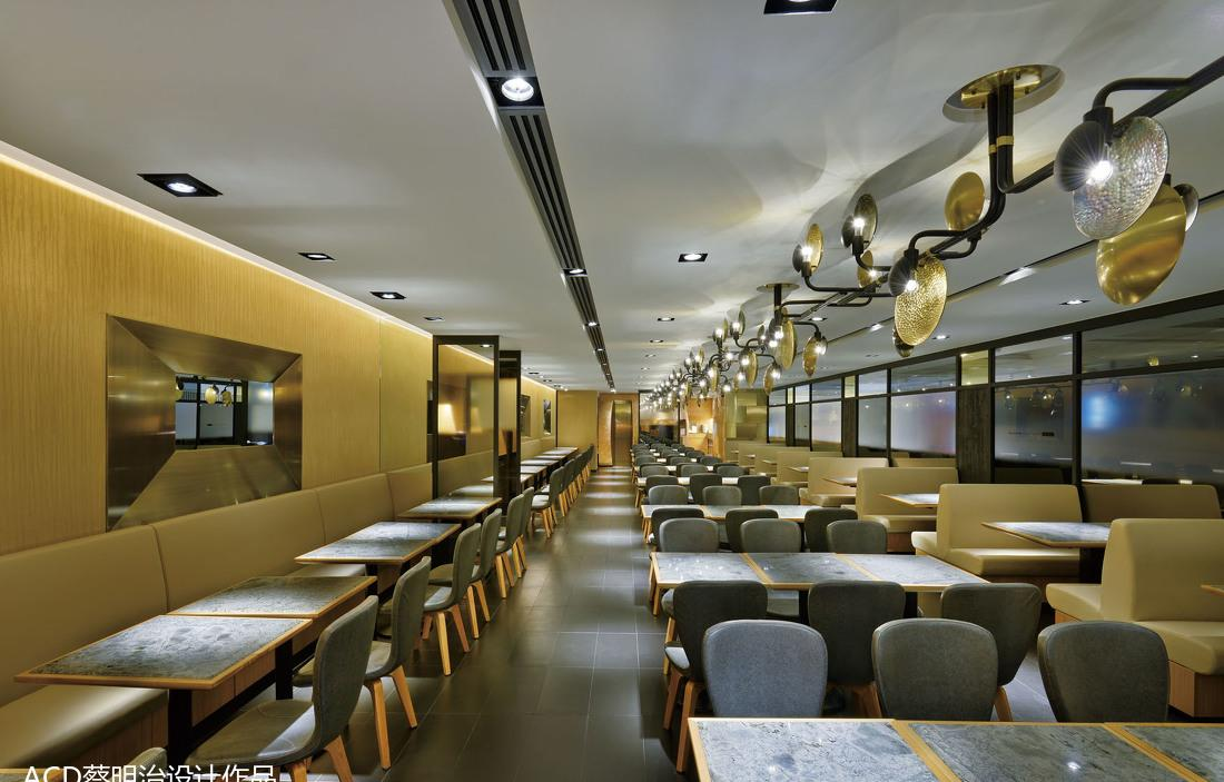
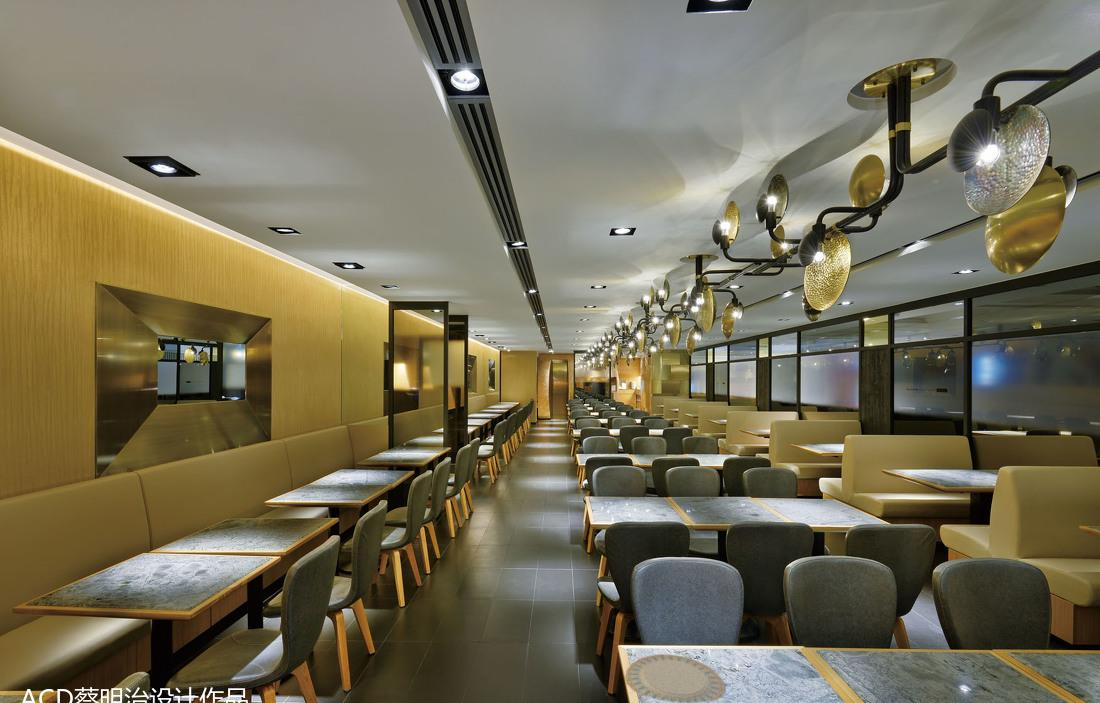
+ chinaware [625,654,726,703]
